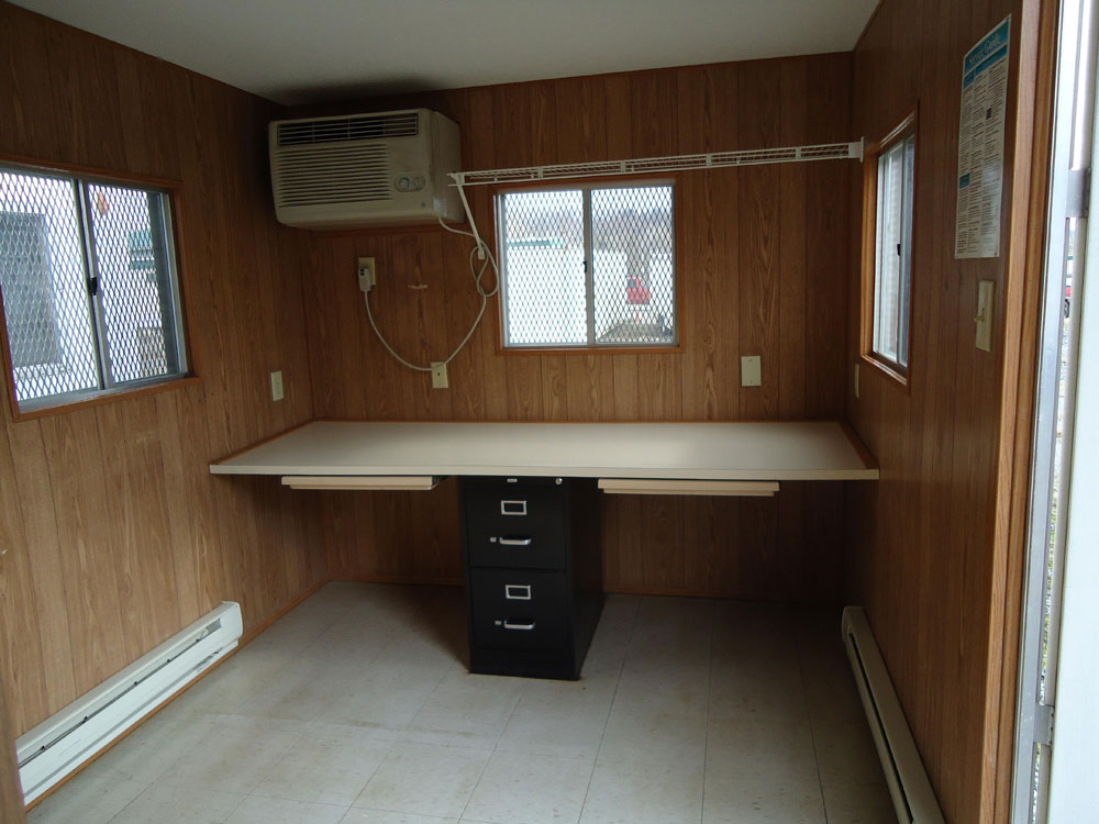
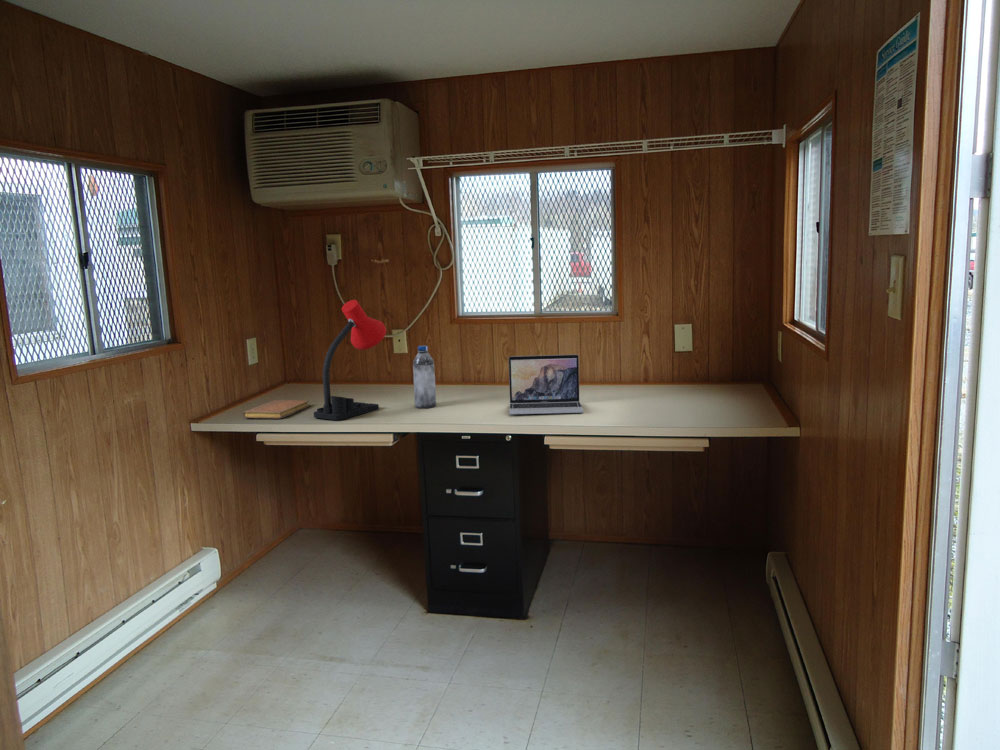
+ laptop [508,354,584,415]
+ desk lamp [313,299,387,421]
+ notebook [242,399,310,419]
+ water bottle [412,345,437,409]
